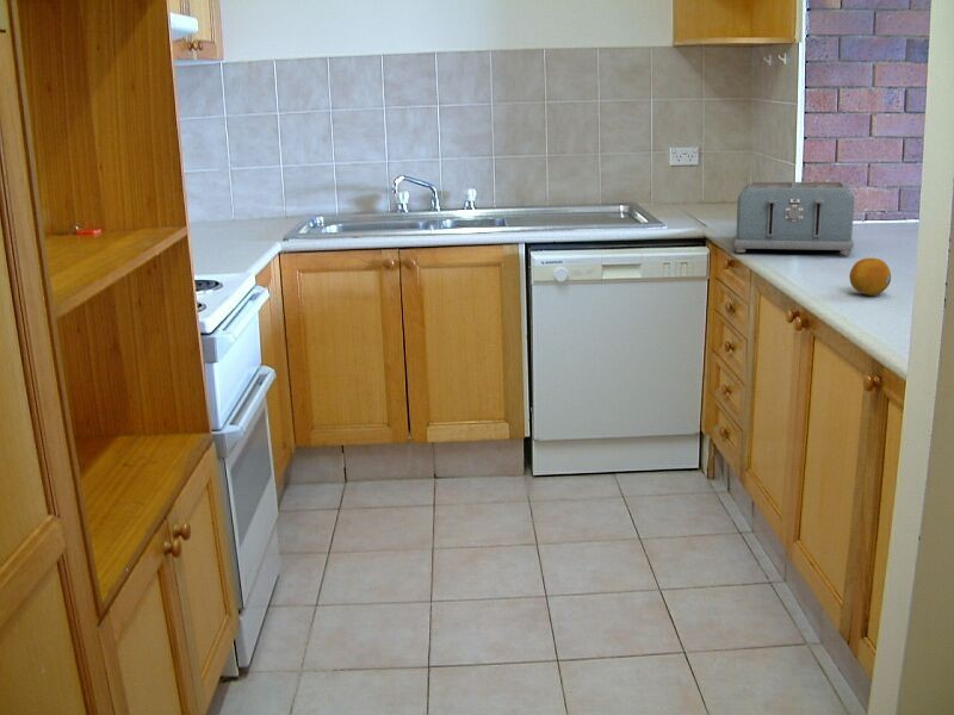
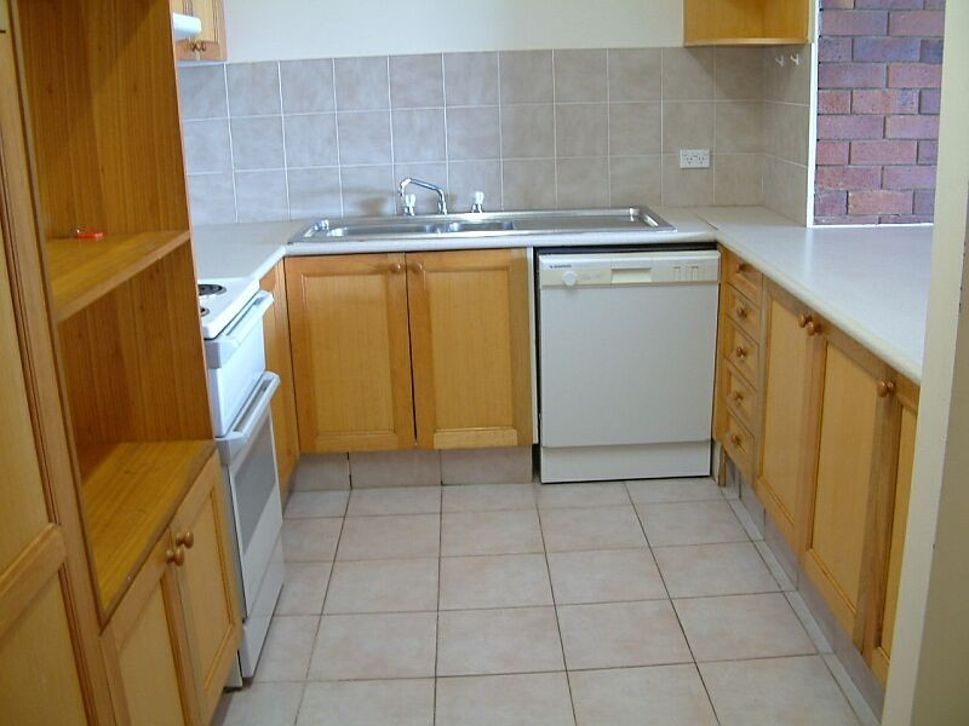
- toaster [732,181,855,256]
- fruit [848,257,892,297]
